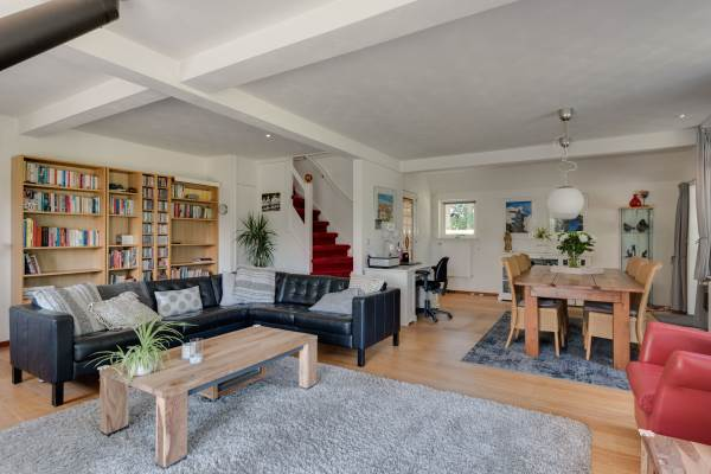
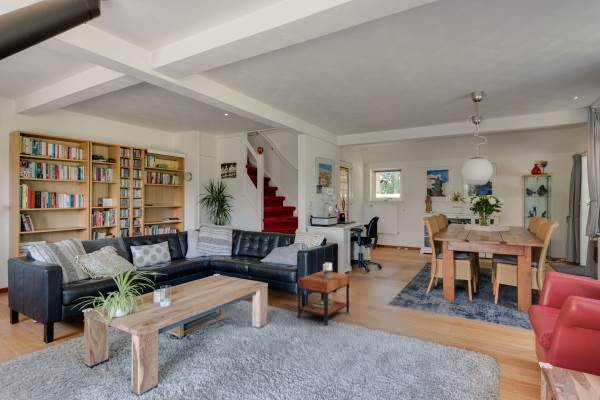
+ side table [297,261,351,327]
